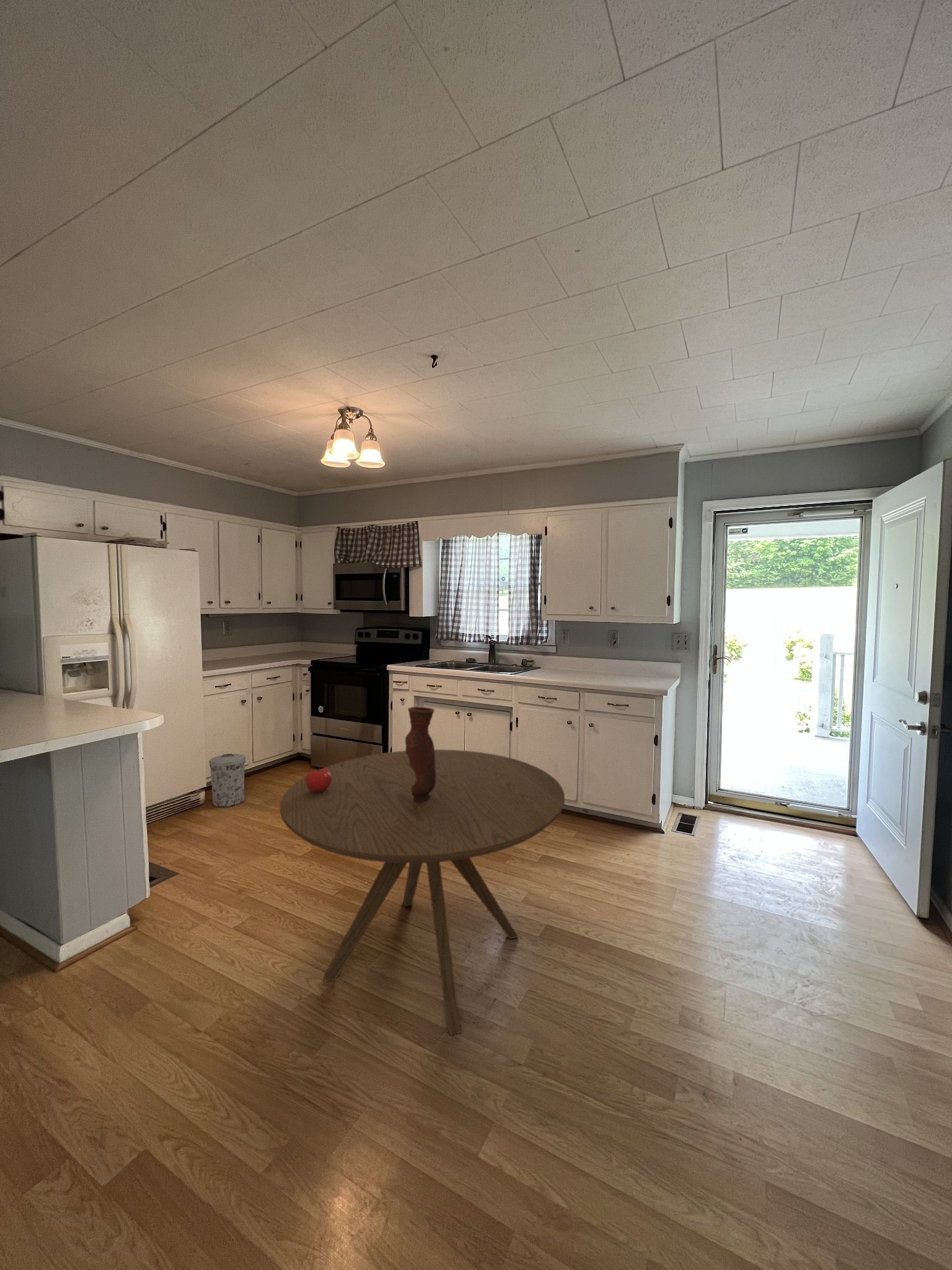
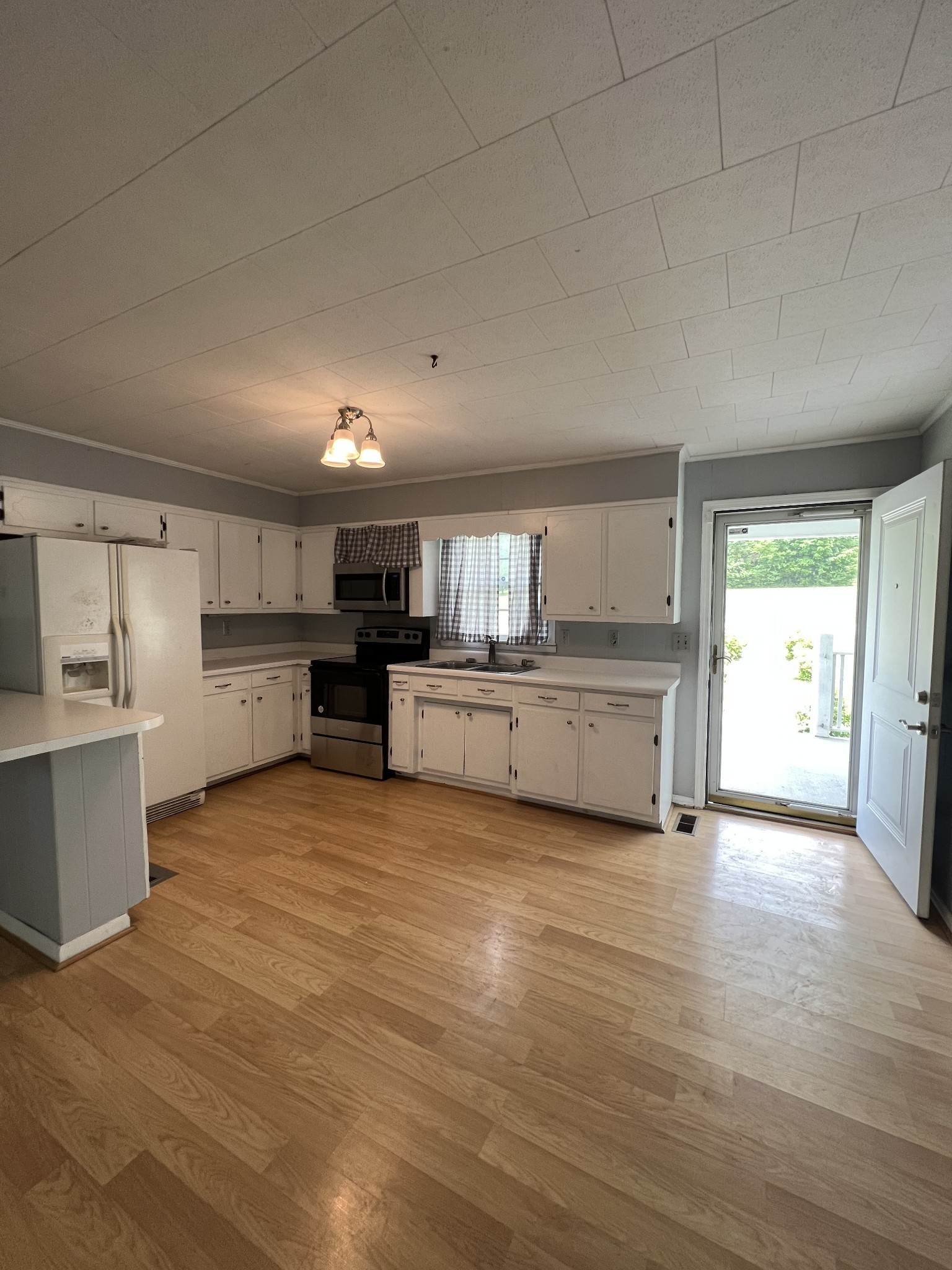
- fruit [306,765,332,793]
- dining table [280,749,565,1036]
- trash can [209,753,246,808]
- vase [405,706,436,802]
